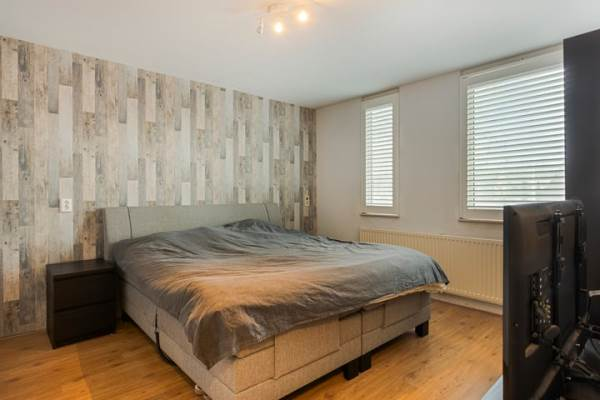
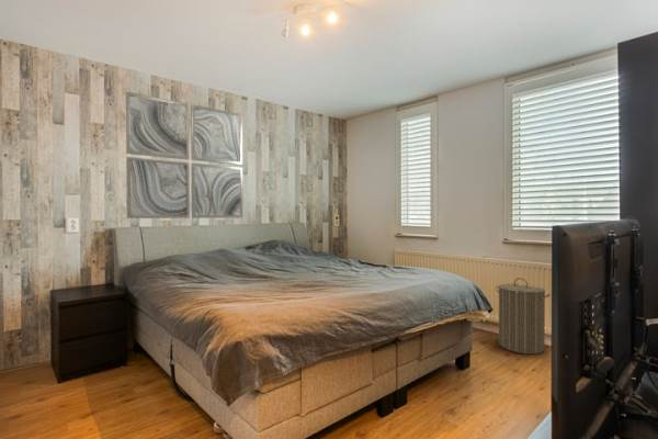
+ laundry hamper [495,277,552,356]
+ wall art [125,90,243,219]
